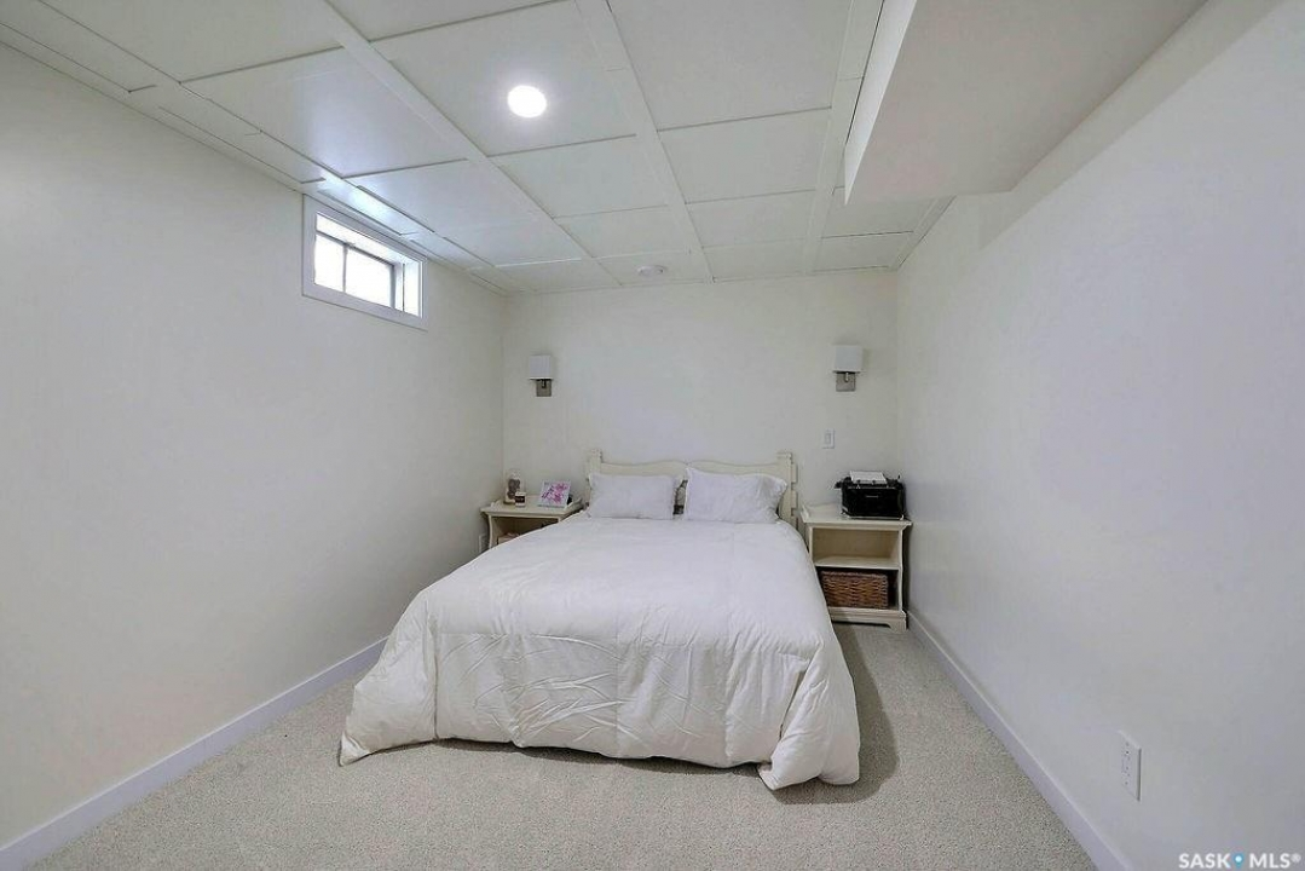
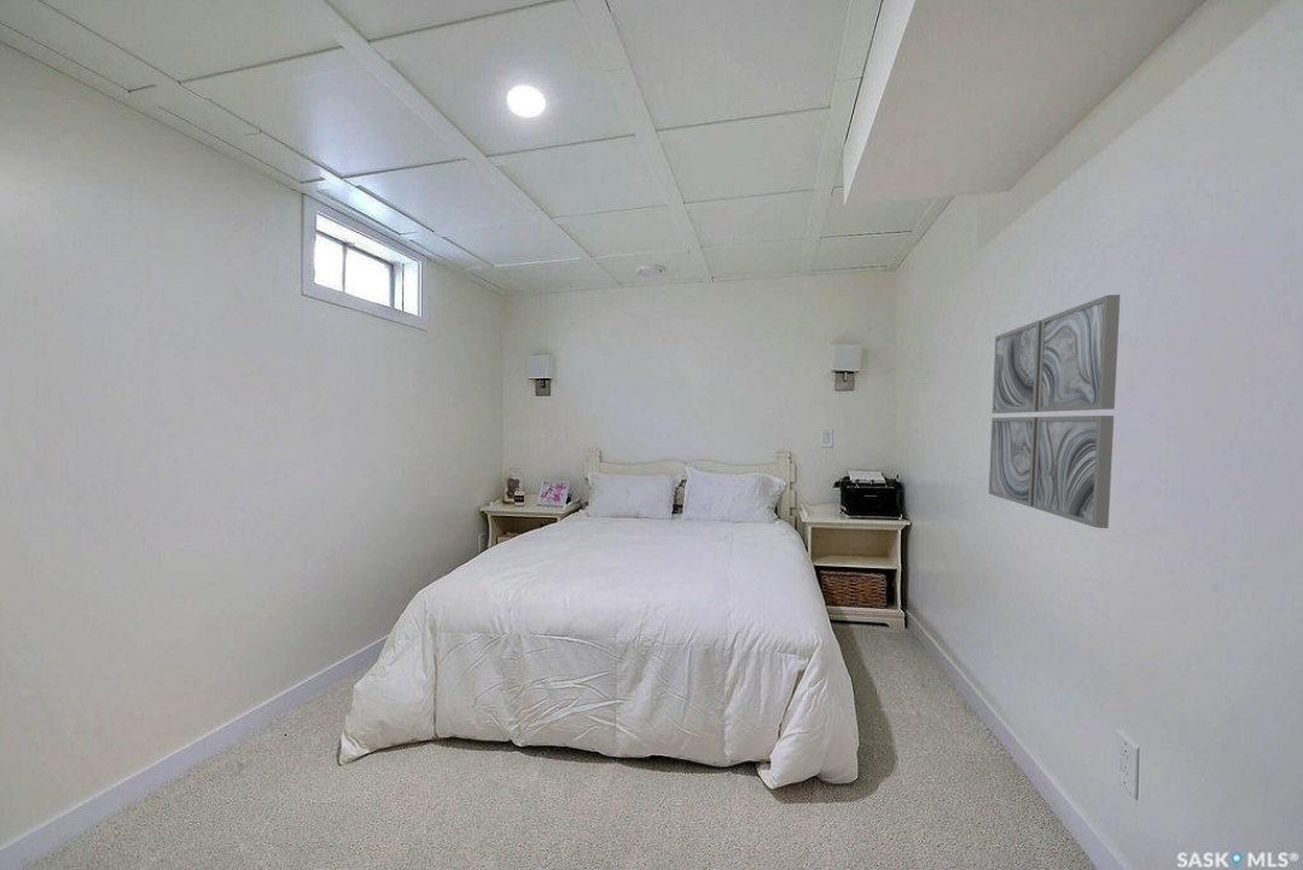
+ wall art [988,294,1122,529]
